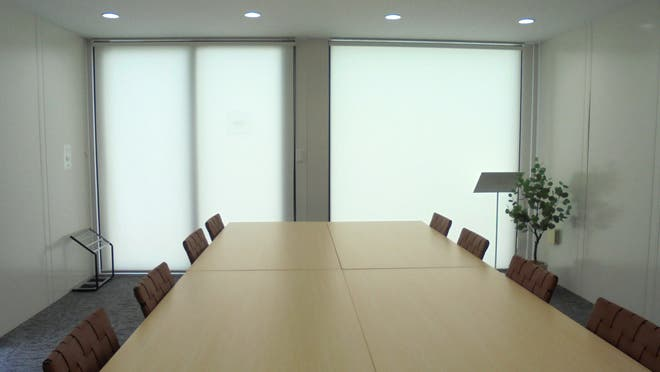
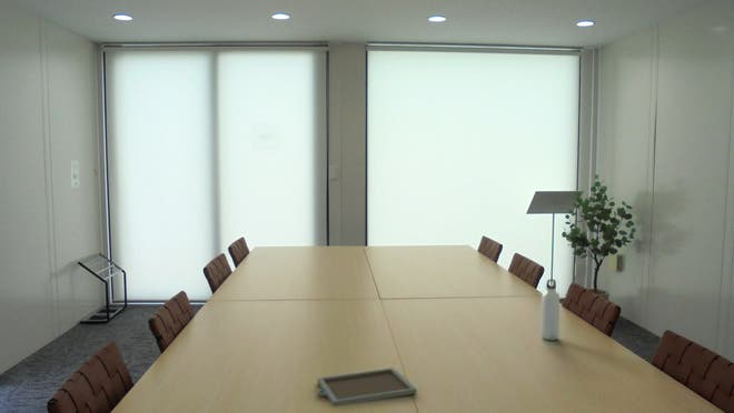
+ water bottle [540,278,561,342]
+ clipboard [316,366,418,407]
